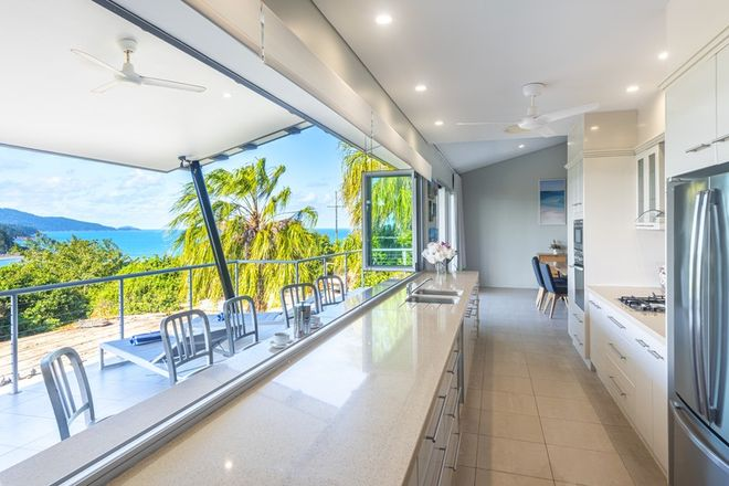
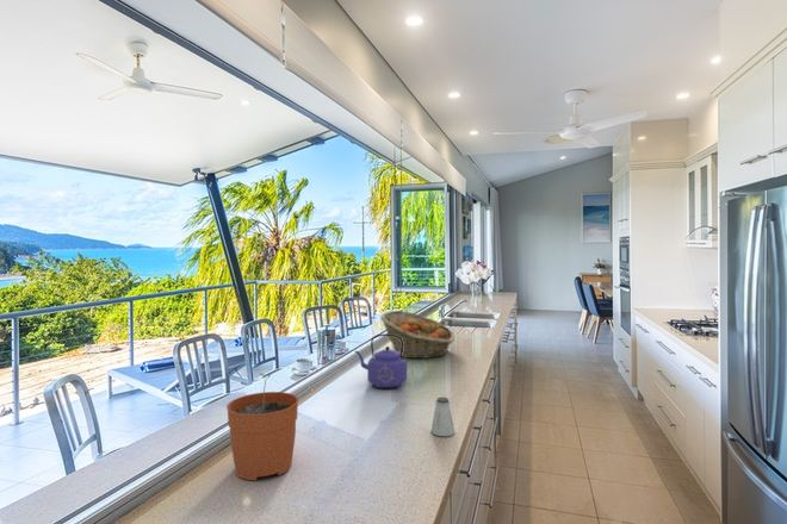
+ plant pot [225,372,299,481]
+ fruit basket [379,310,456,360]
+ saltshaker [430,397,456,437]
+ kettle [354,333,408,389]
